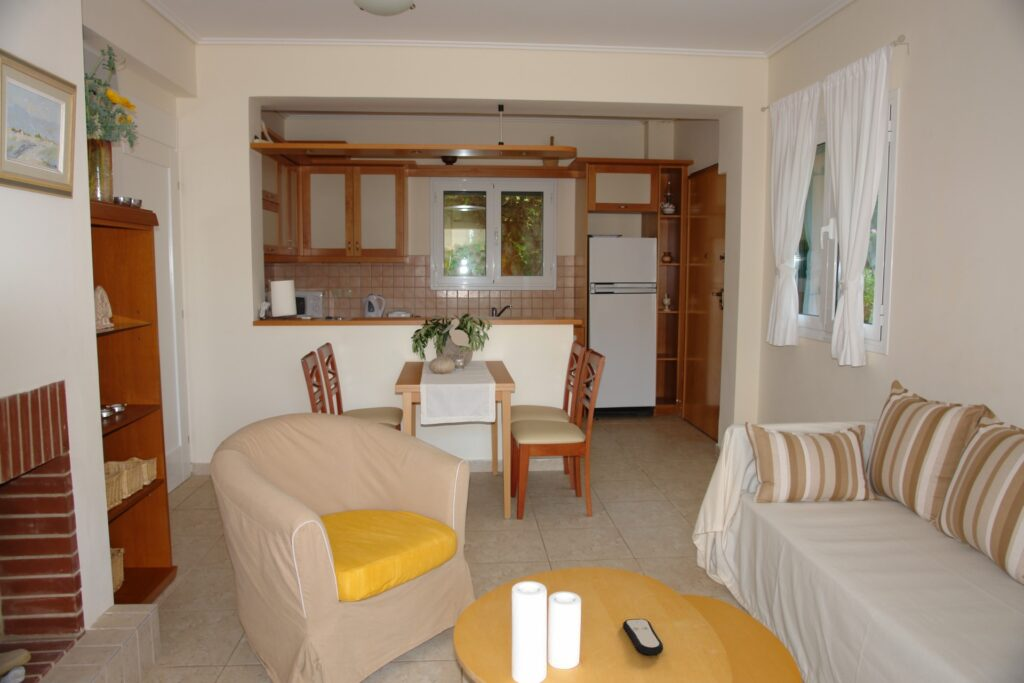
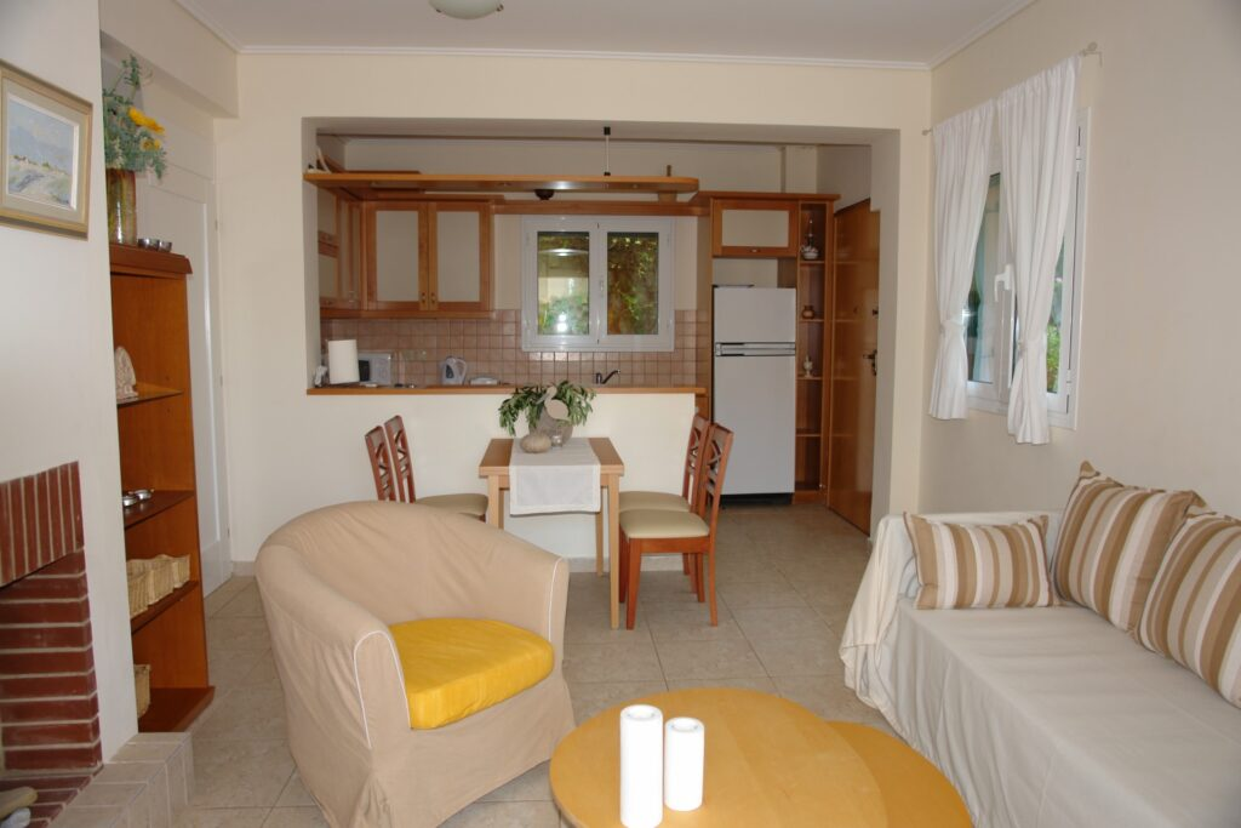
- remote control [622,618,664,656]
